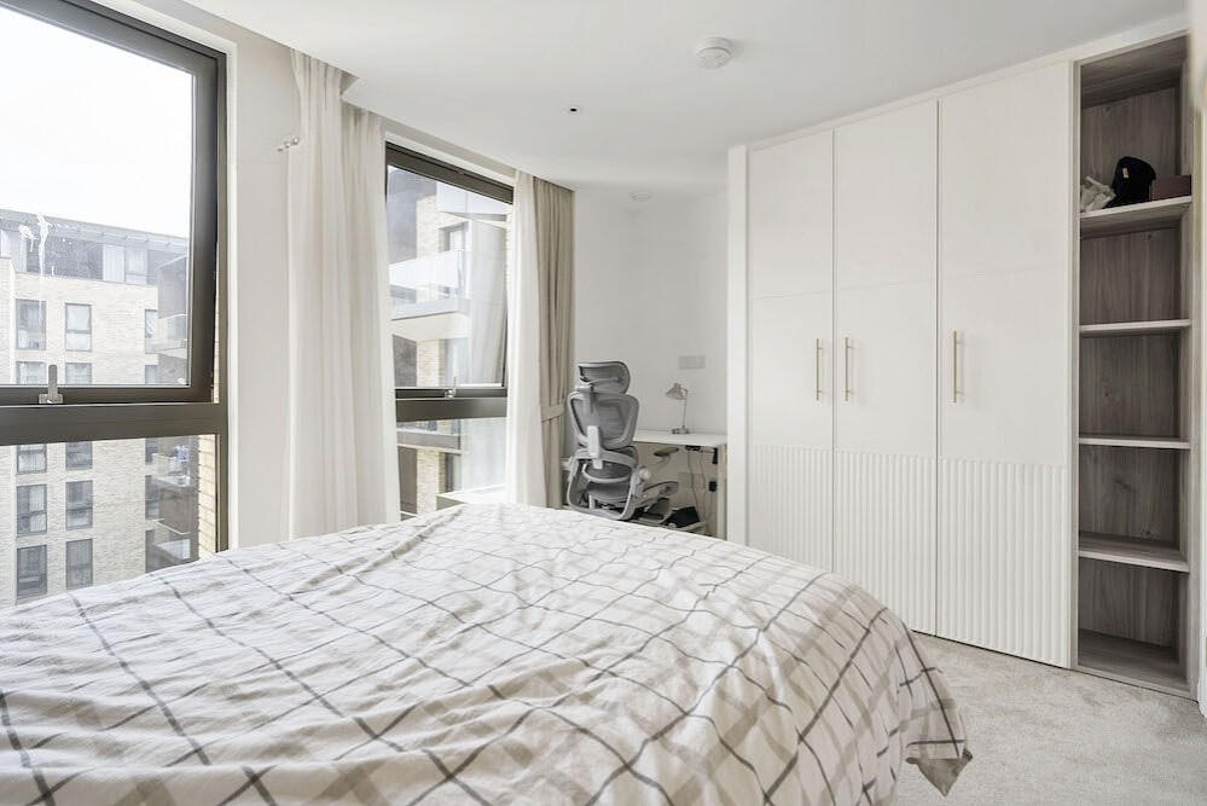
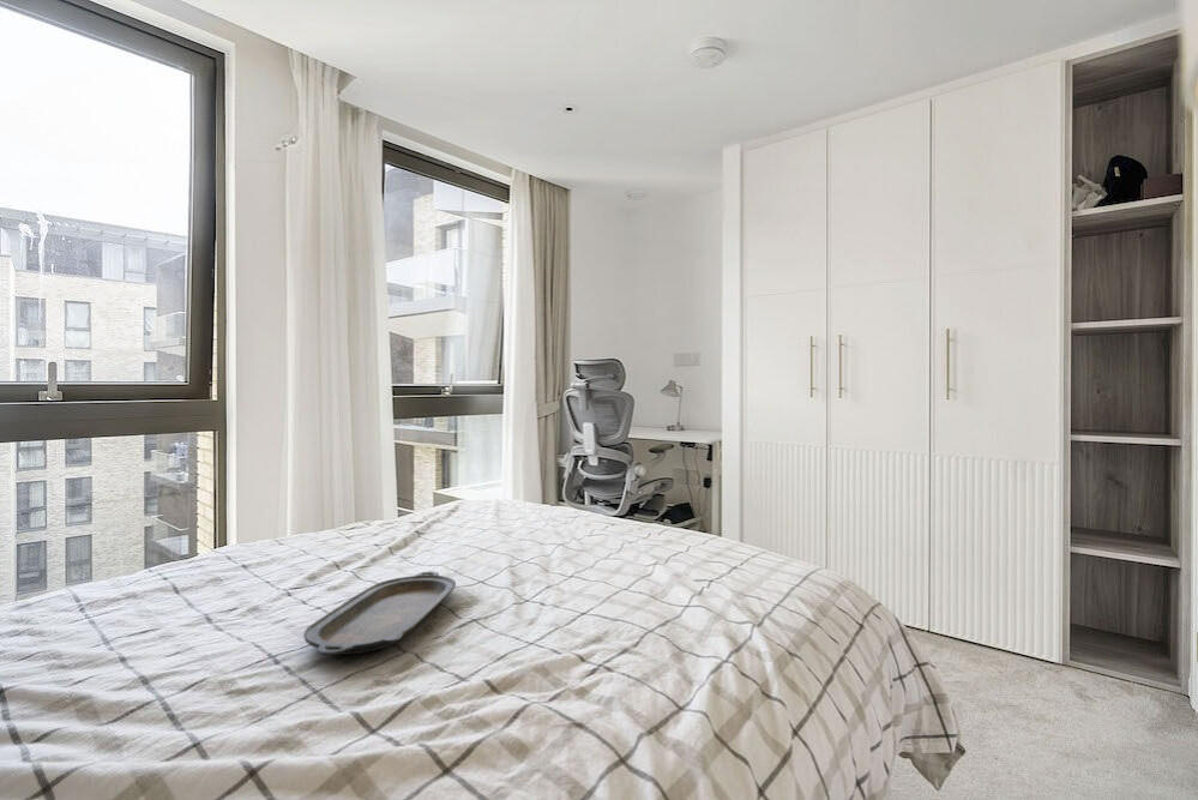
+ serving tray [302,571,457,656]
